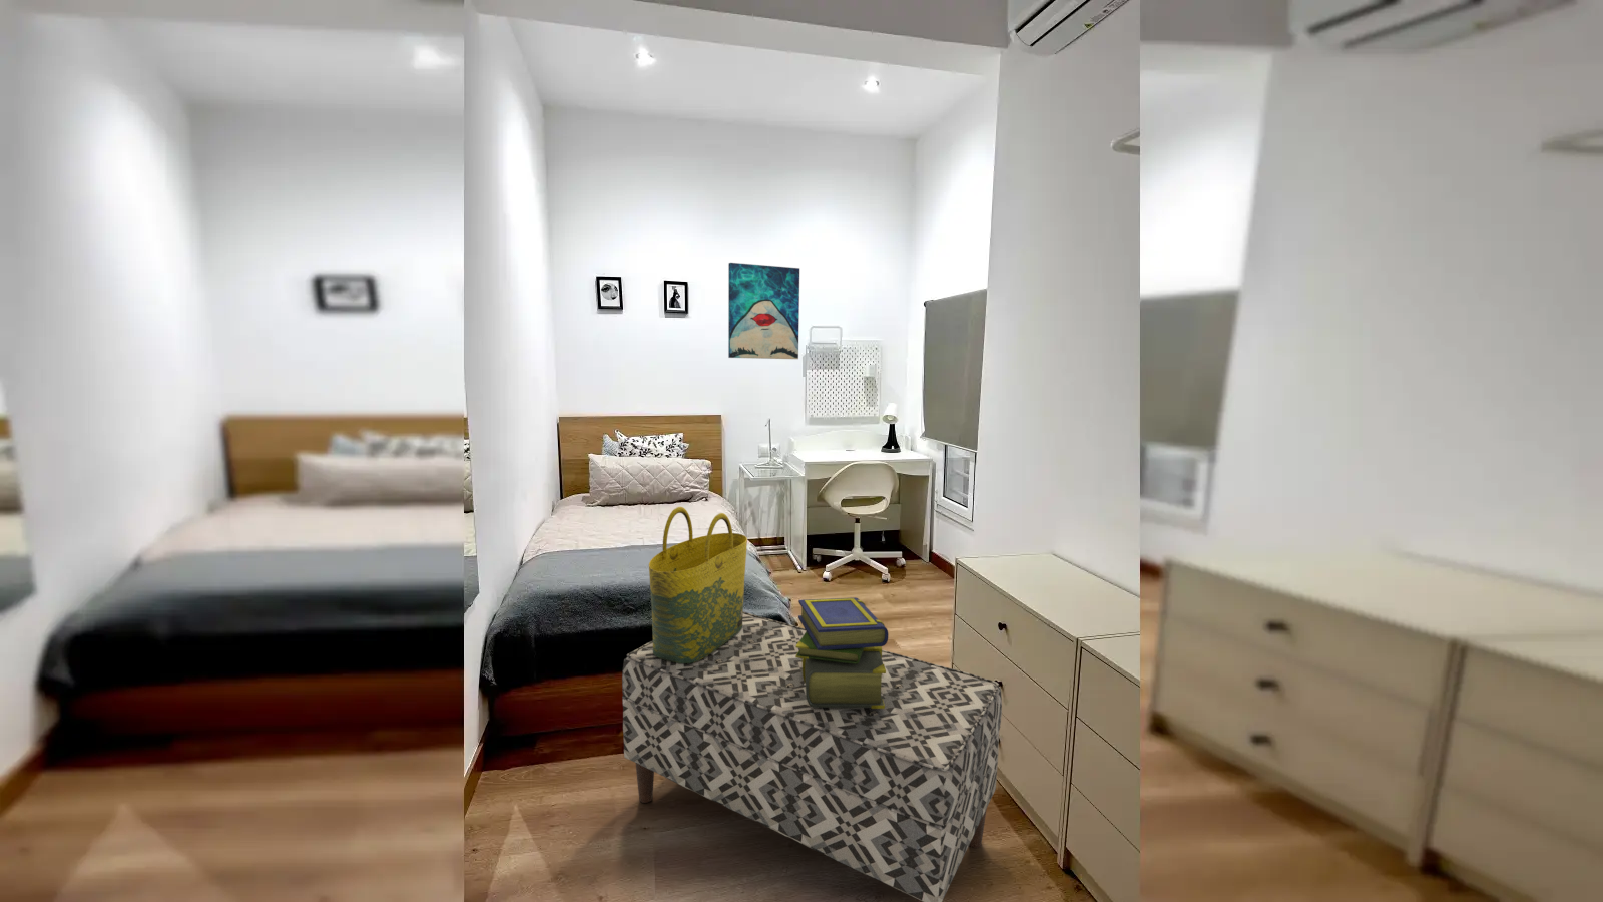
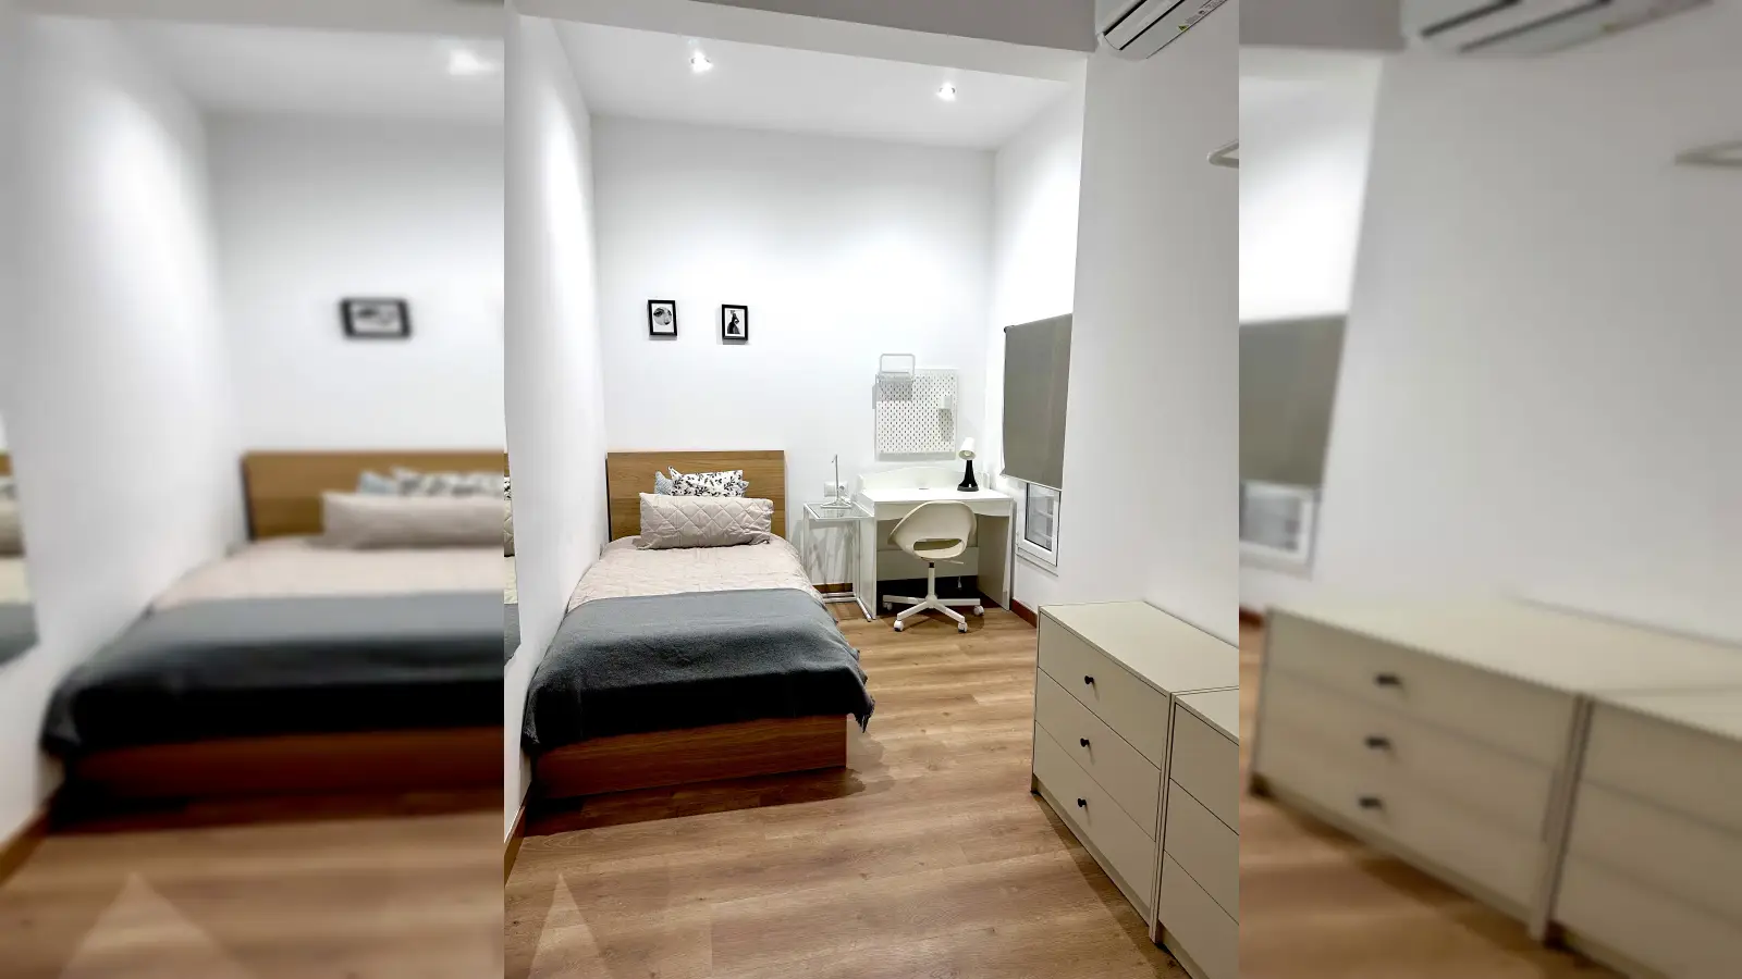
- stack of books [796,596,890,708]
- wall art [728,262,800,360]
- tote bag [648,507,749,663]
- bench [621,611,1003,902]
